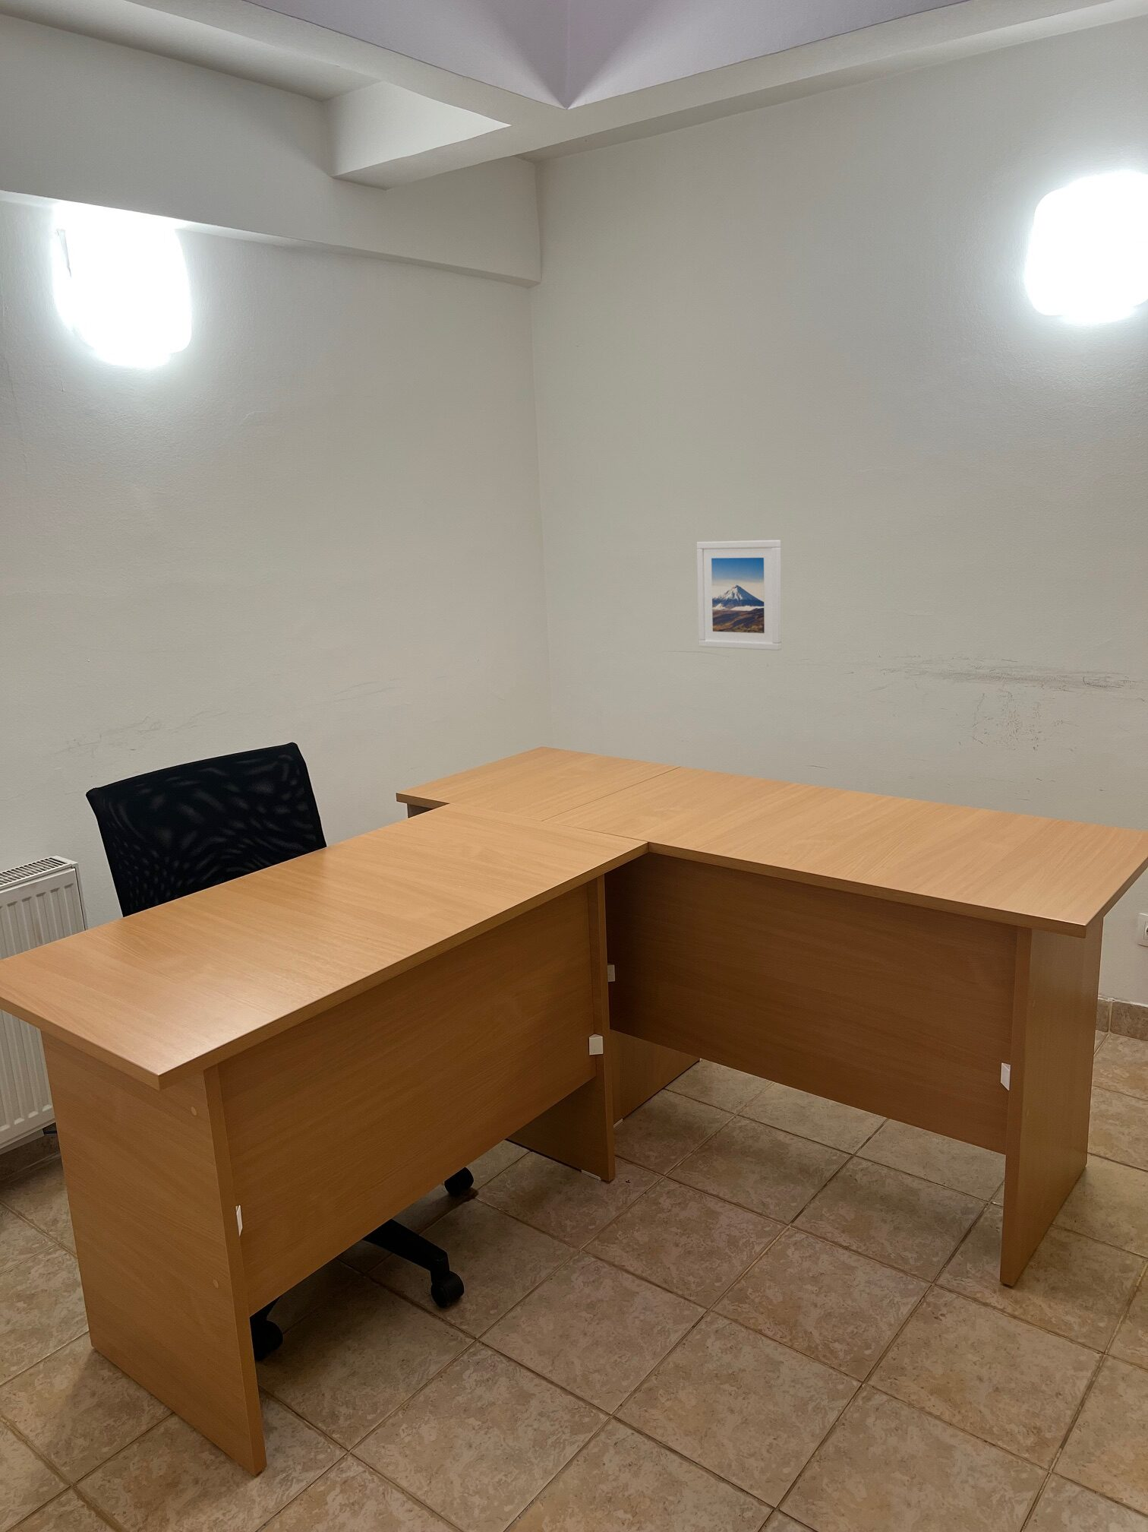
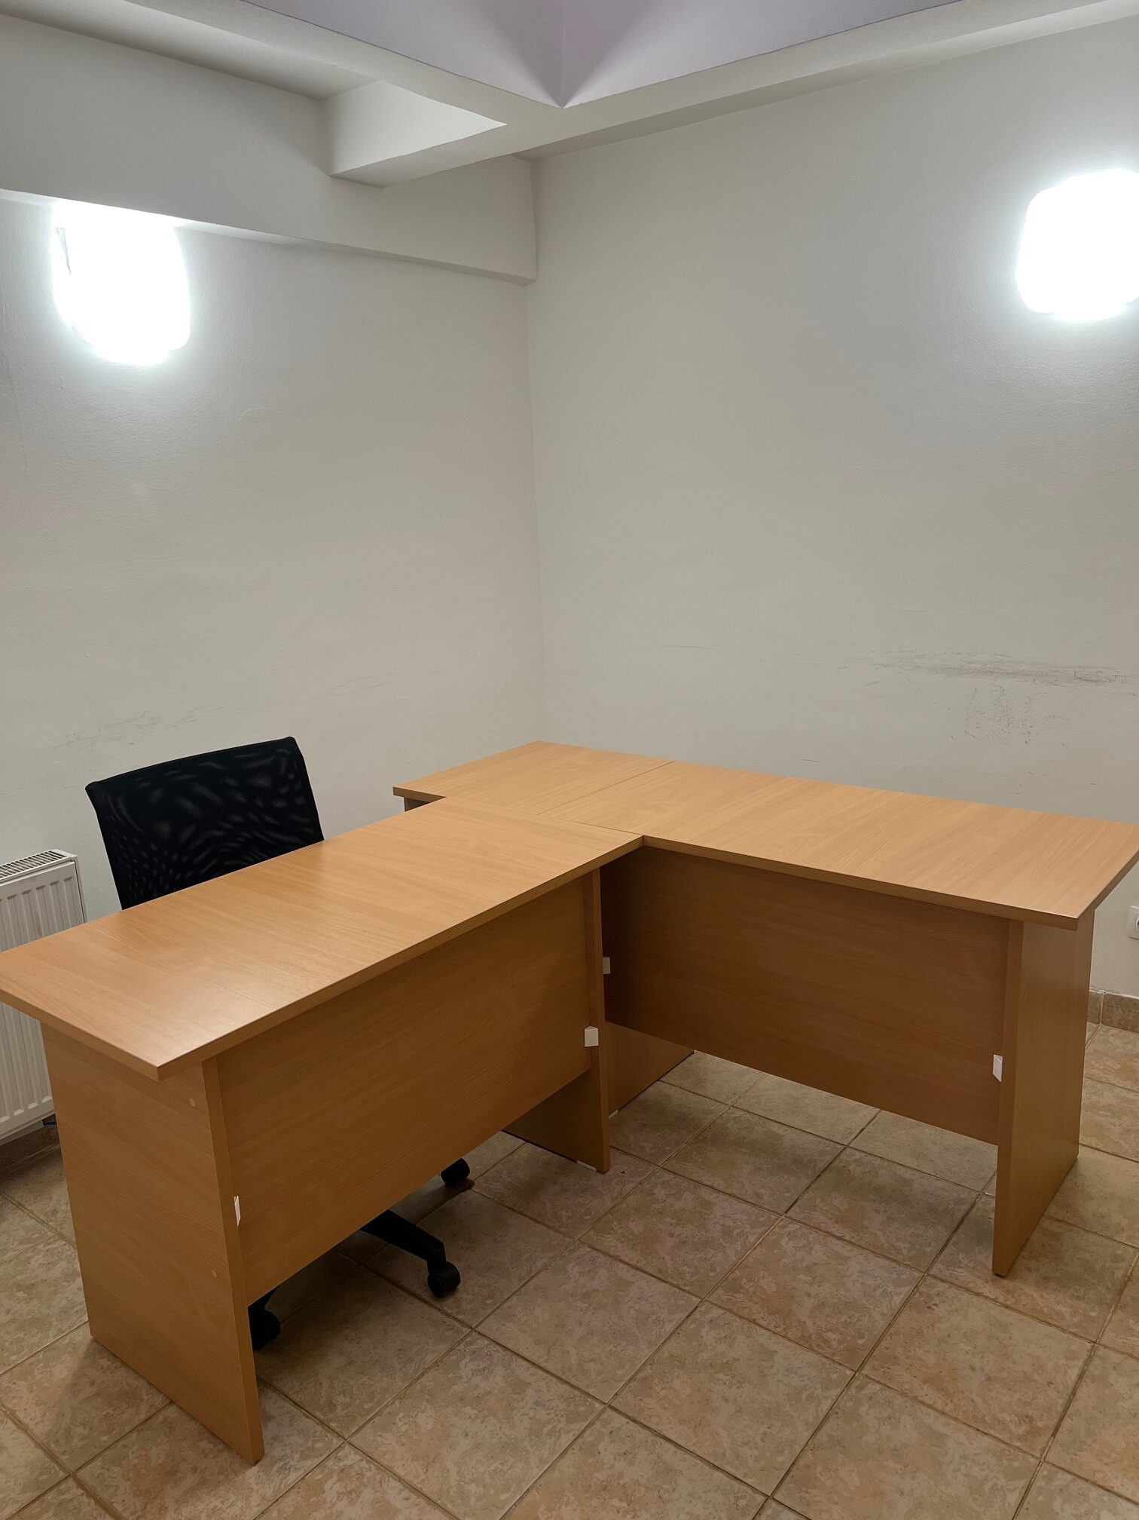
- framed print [696,539,783,651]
